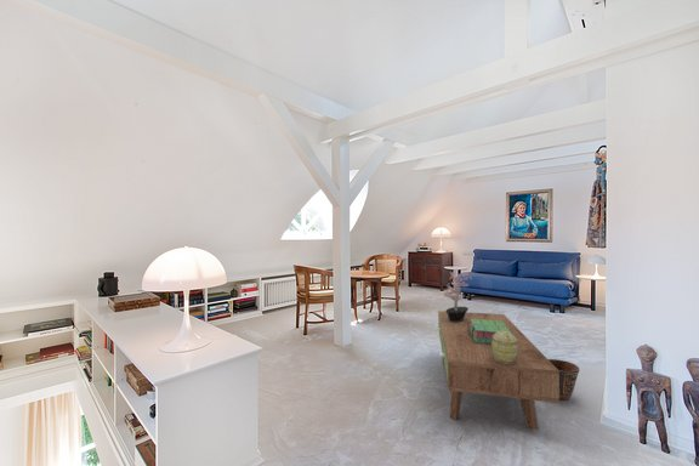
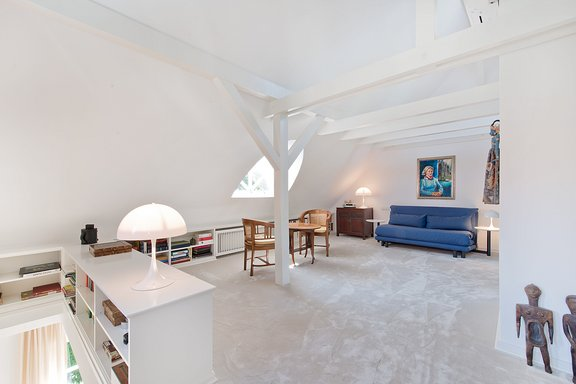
- potted plant [443,271,473,322]
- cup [547,358,581,402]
- stack of books [468,319,512,343]
- coffee table [434,309,561,431]
- decorative box [491,331,518,365]
